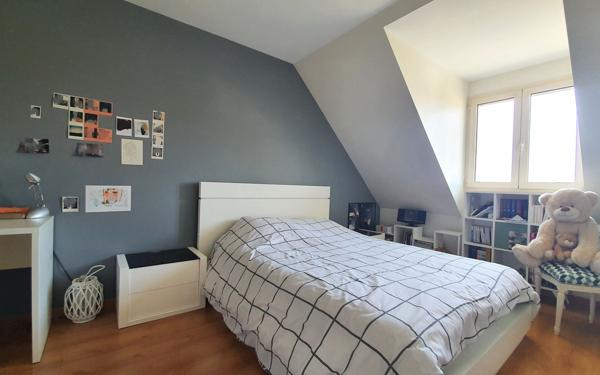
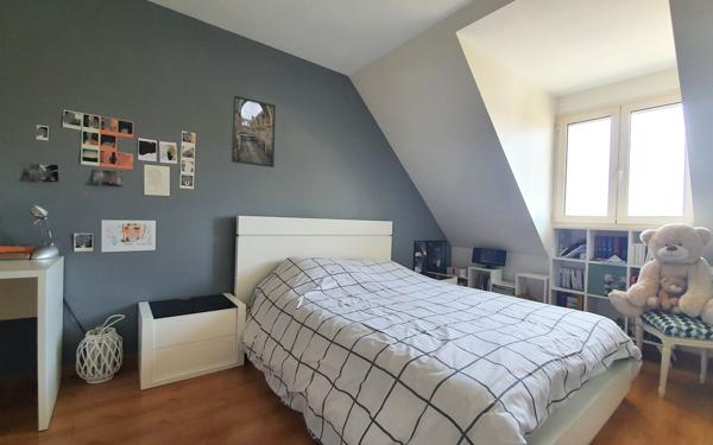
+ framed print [231,94,277,169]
